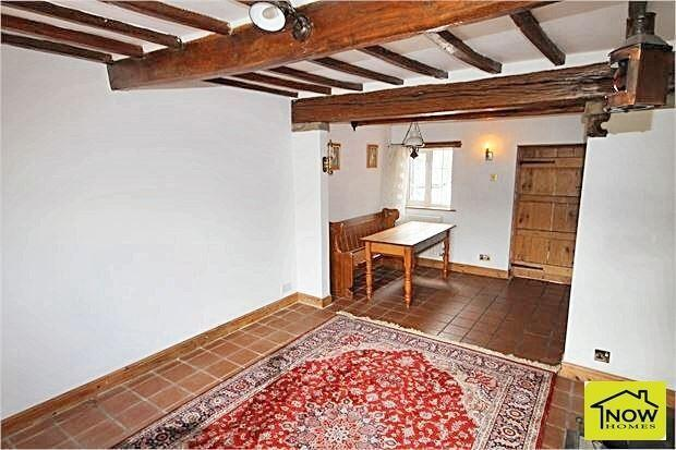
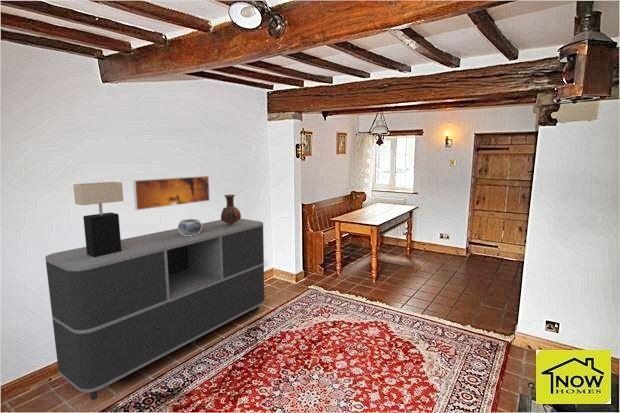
+ sideboard [44,218,265,401]
+ vase [220,194,242,225]
+ table lamp [72,181,124,257]
+ decorative bowl [177,218,202,236]
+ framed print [132,175,211,211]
